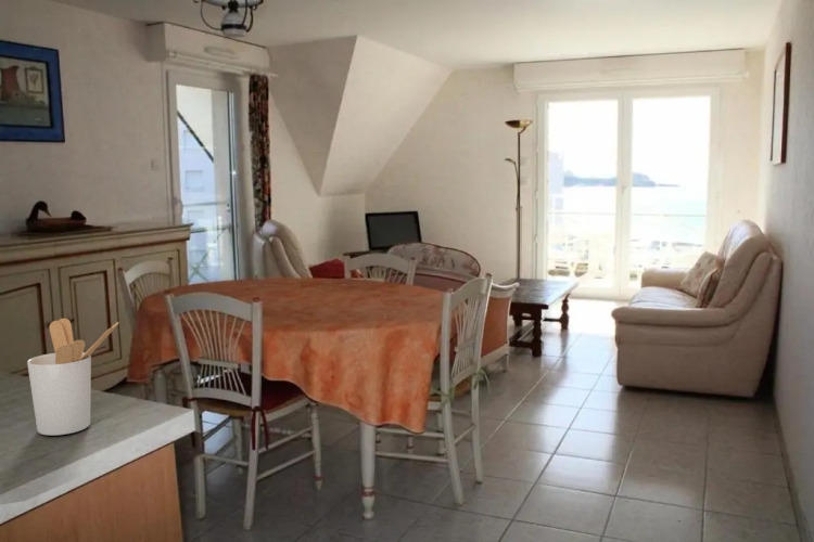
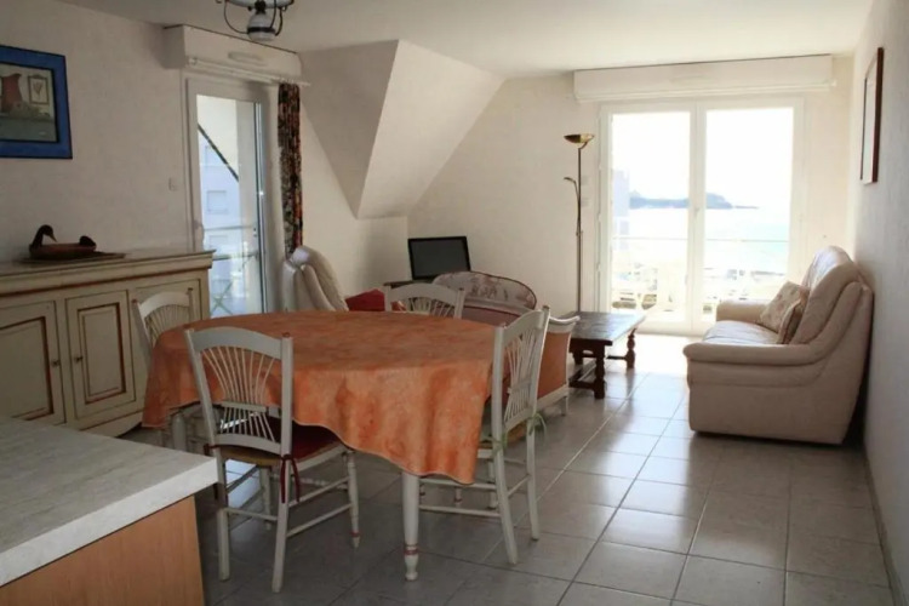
- utensil holder [26,318,119,437]
